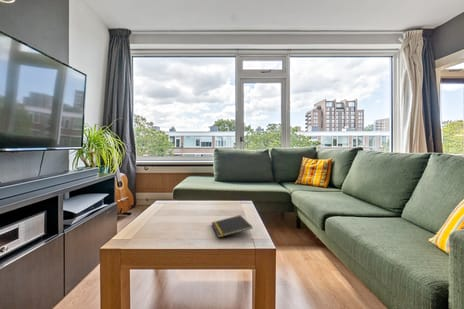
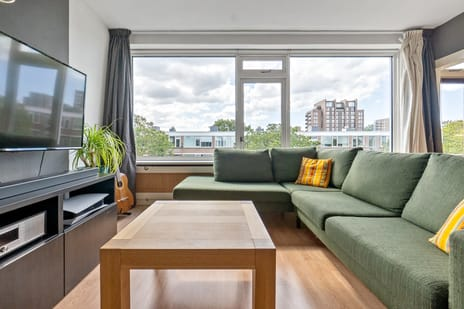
- notepad [210,214,253,239]
